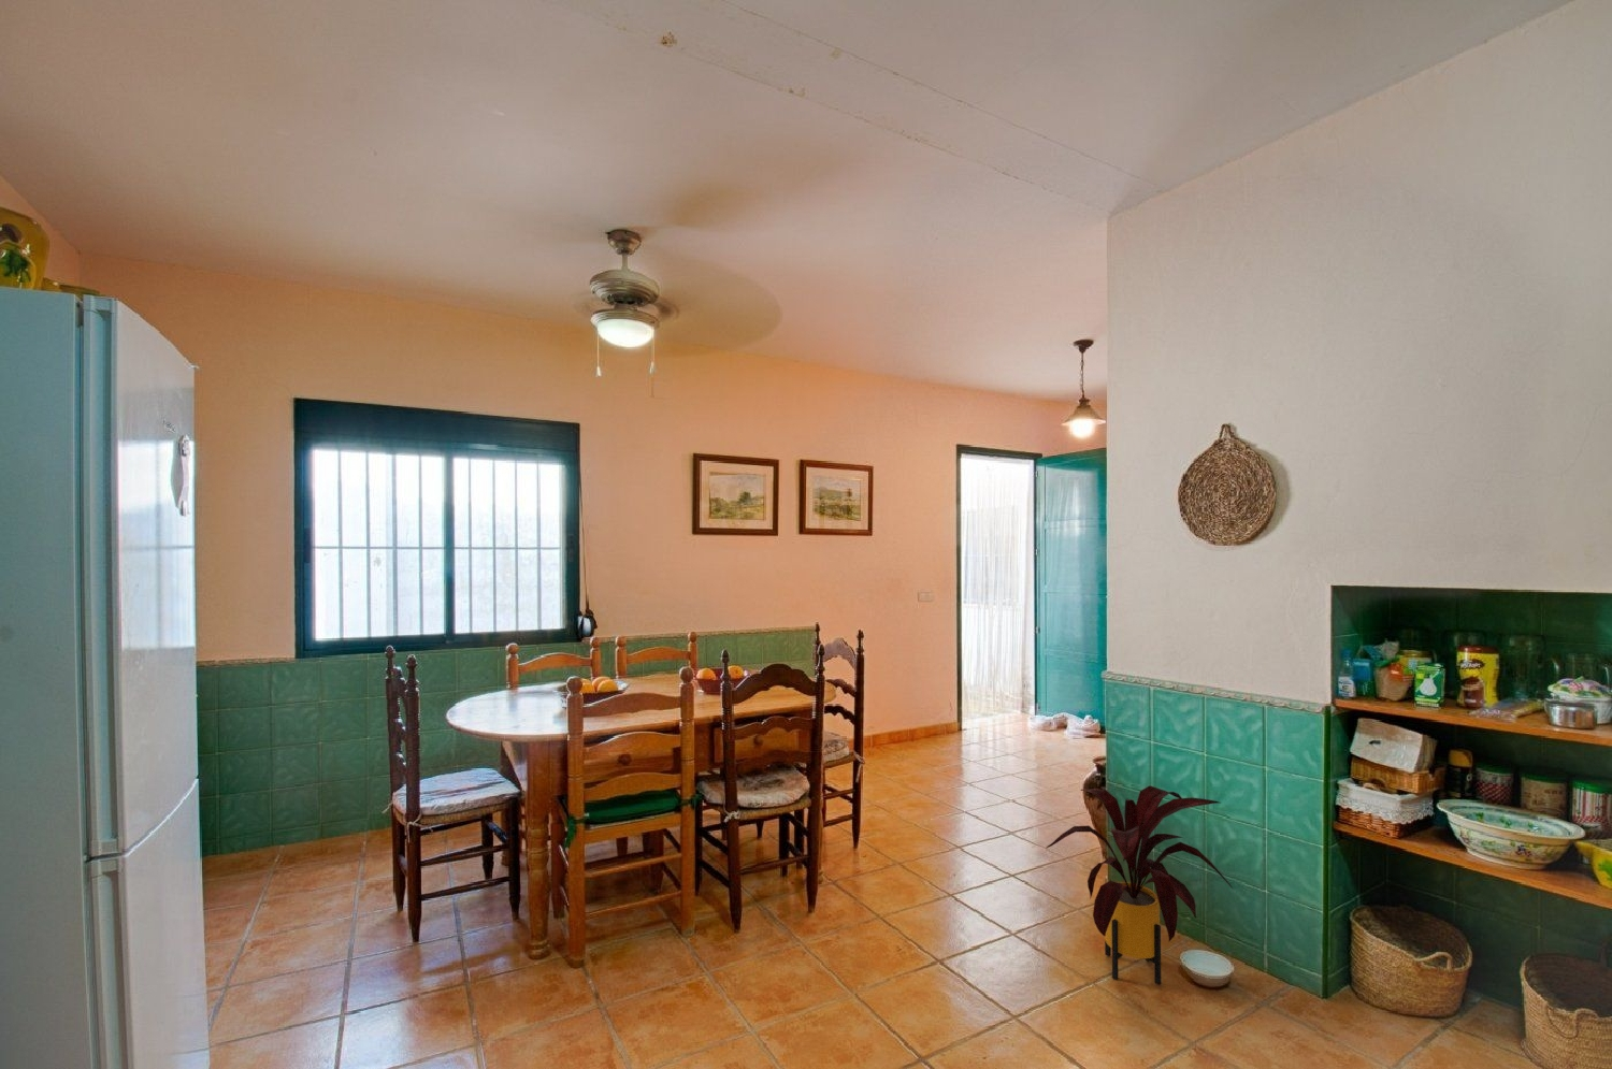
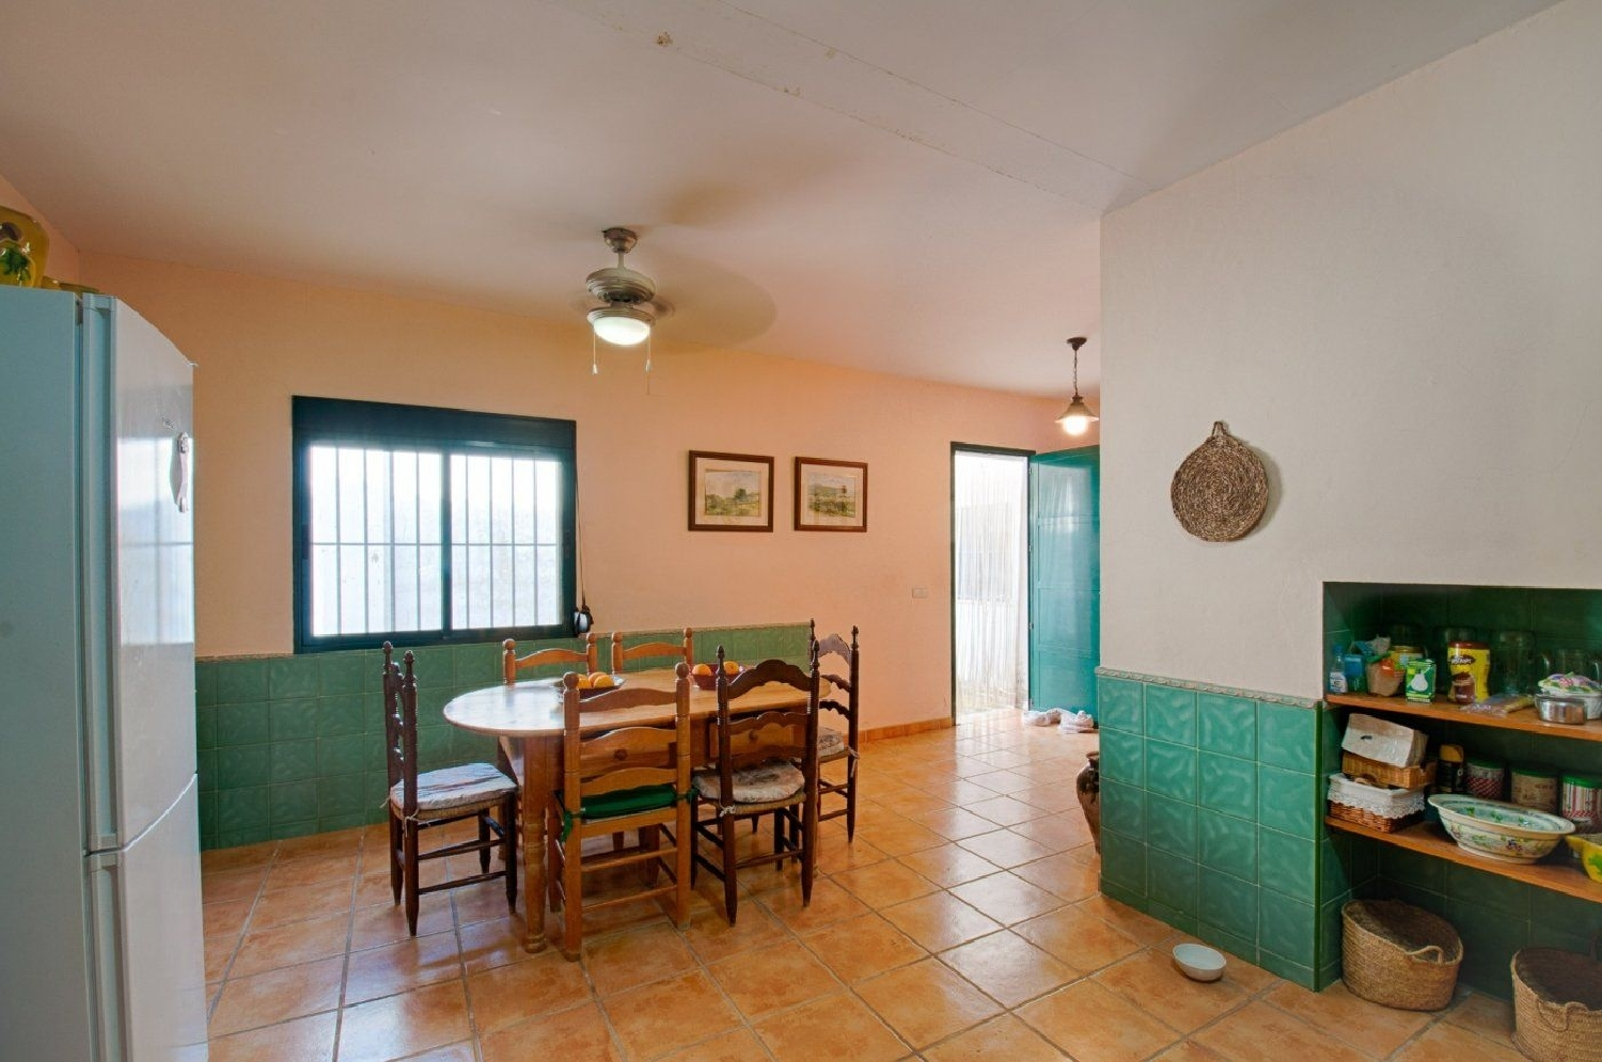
- house plant [1045,784,1235,987]
